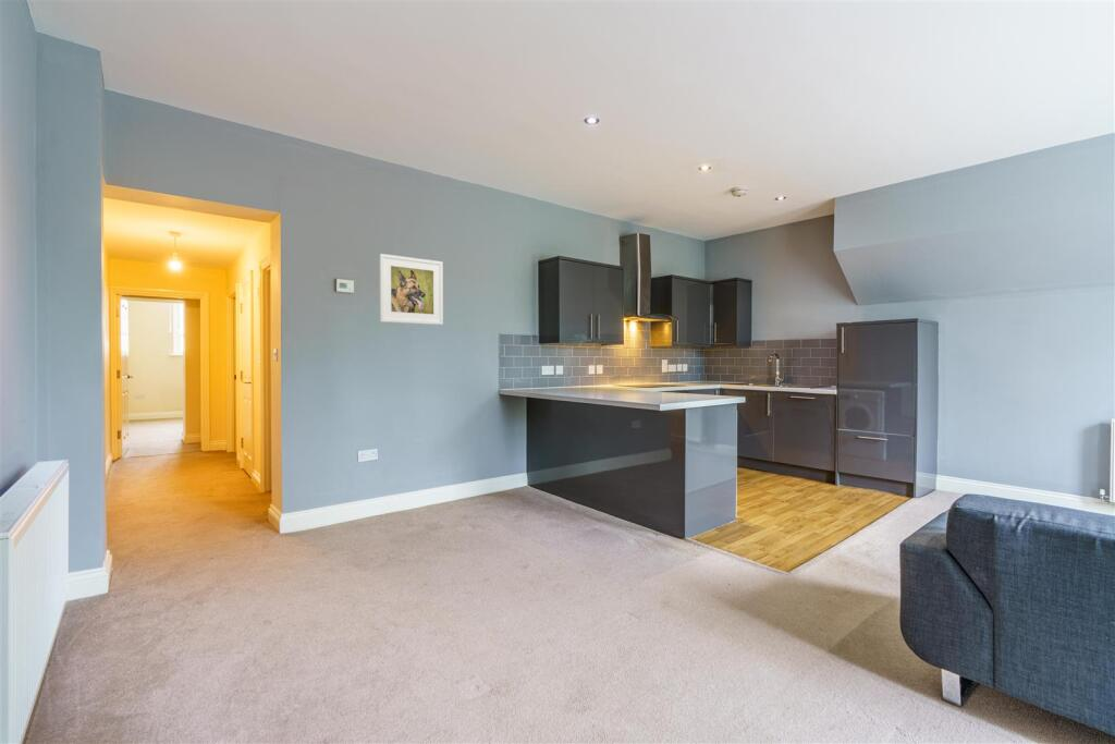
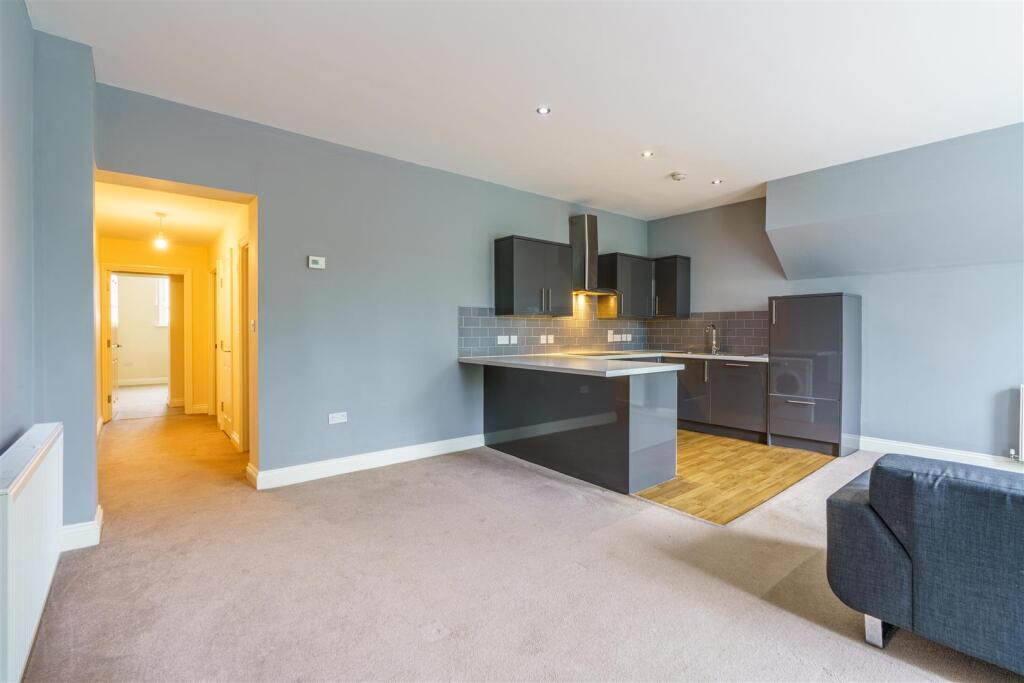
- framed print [379,253,444,326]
